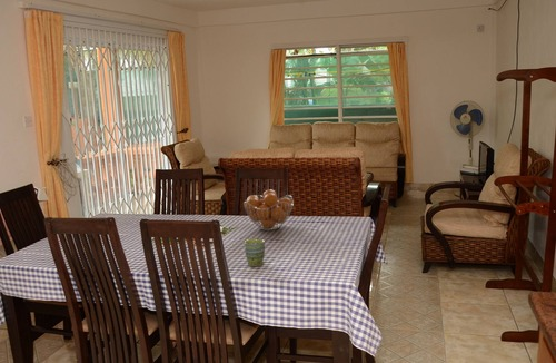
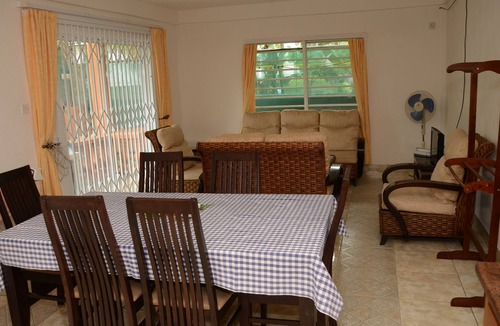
- fruit basket [242,188,295,232]
- mug [244,237,266,267]
